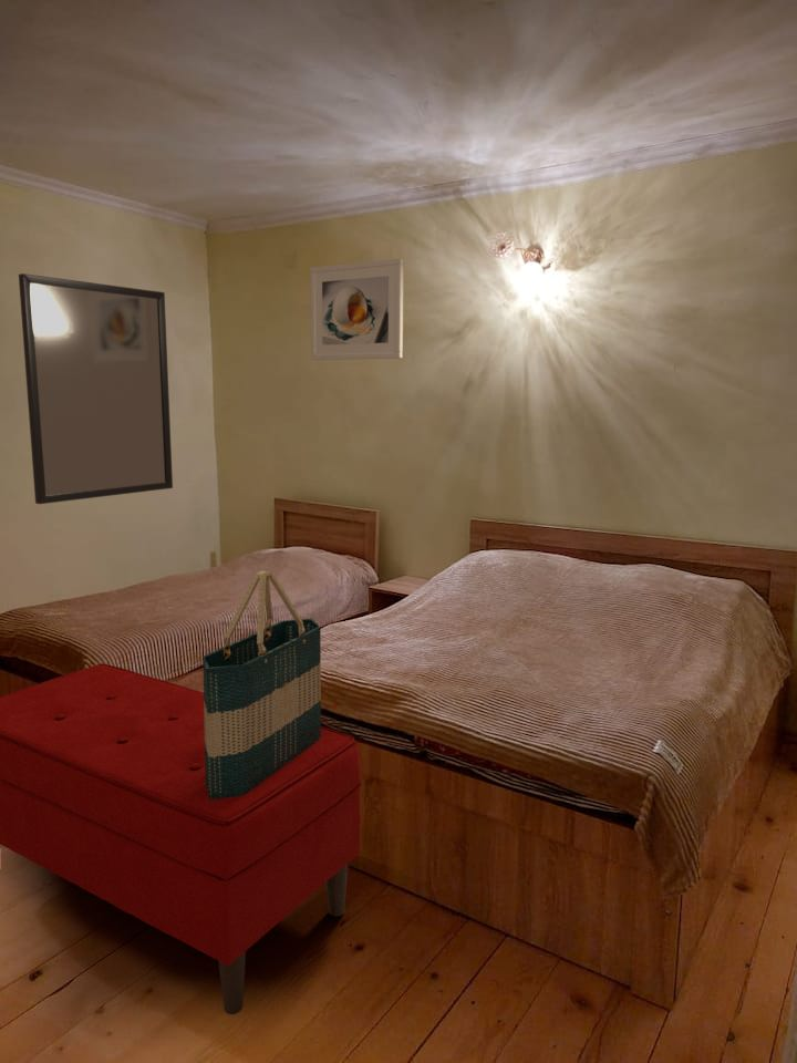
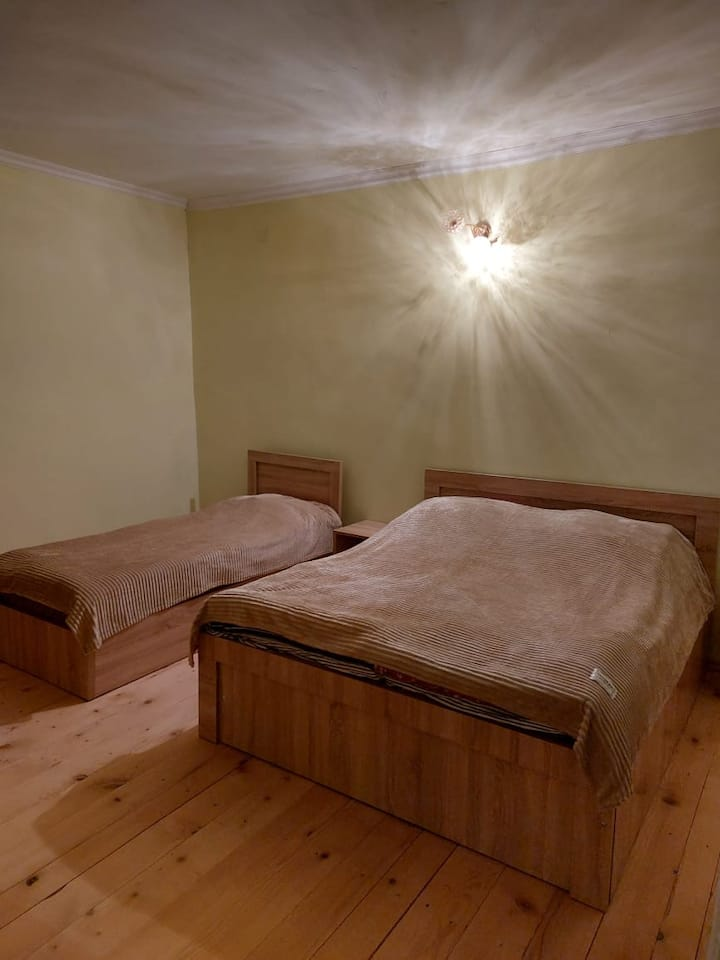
- tote bag [201,569,322,799]
- bench [0,662,362,1015]
- home mirror [18,272,174,505]
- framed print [309,257,405,361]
